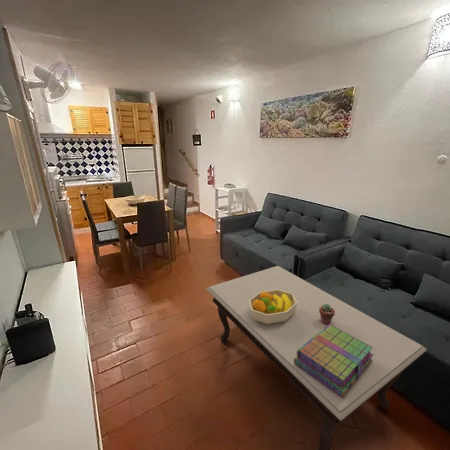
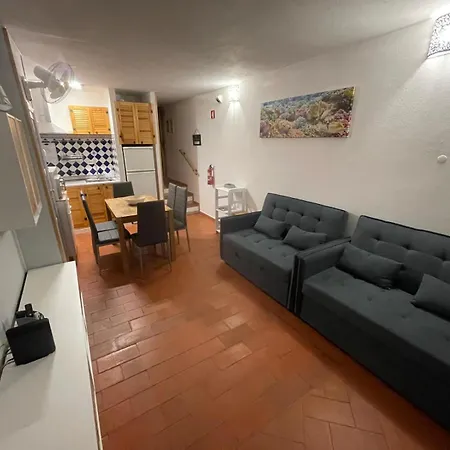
- potted succulent [319,304,335,325]
- stack of books [294,324,373,398]
- fruit bowl [249,290,297,324]
- coffee table [205,265,428,450]
